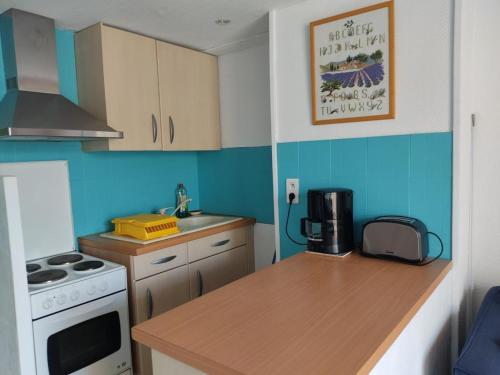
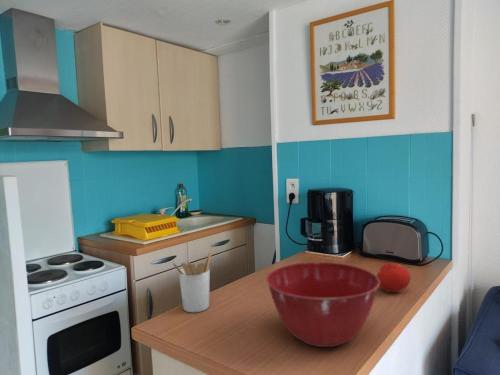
+ fruit [376,261,412,293]
+ utensil holder [171,250,213,313]
+ mixing bowl [265,261,380,348]
